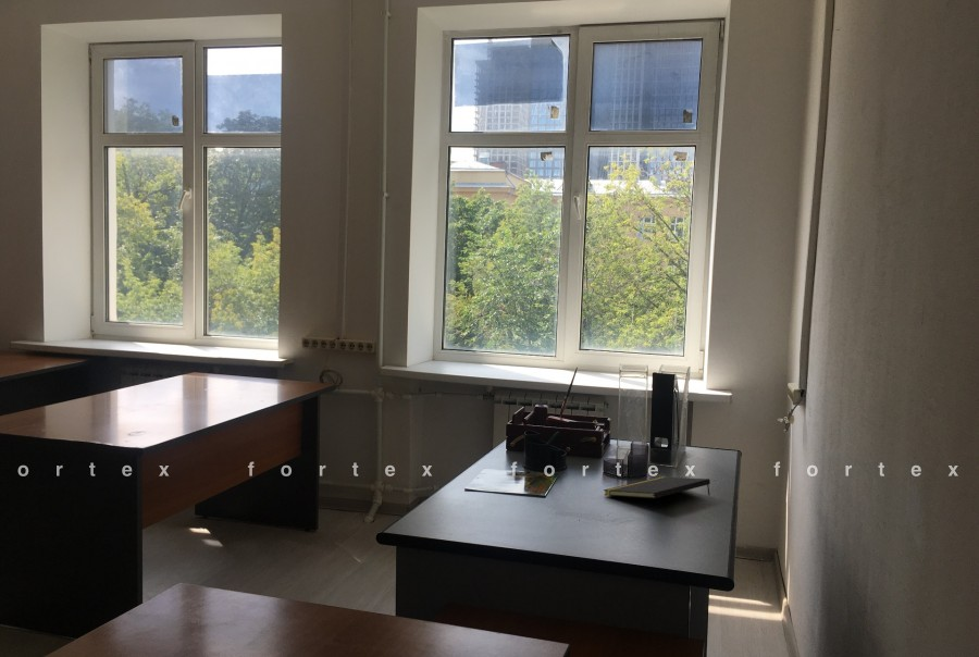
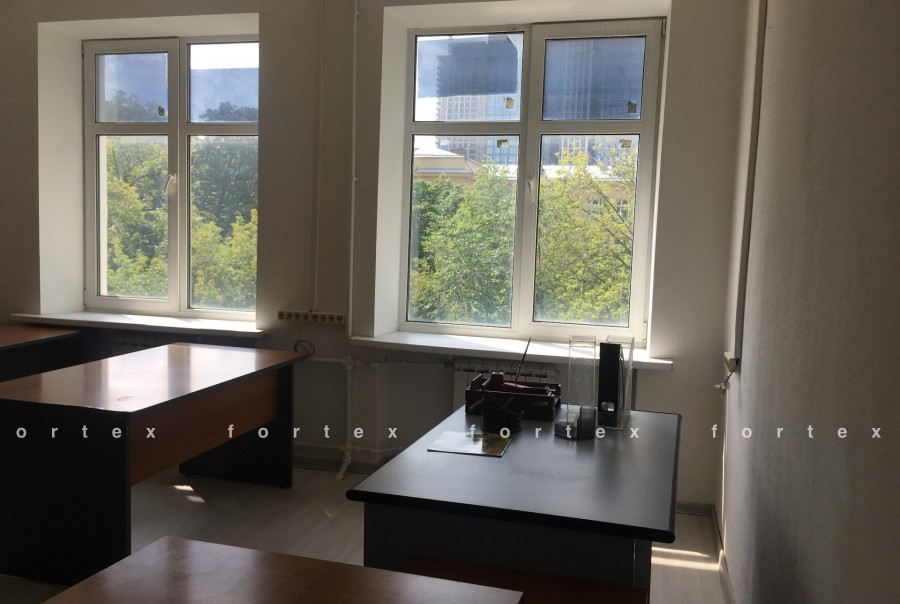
- notepad [603,476,711,499]
